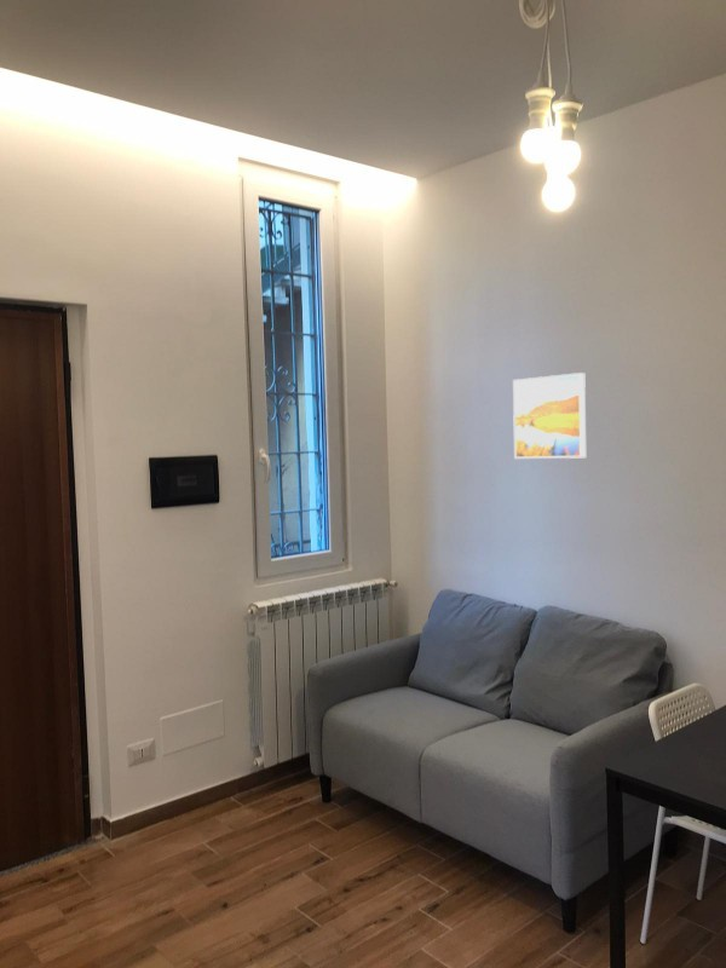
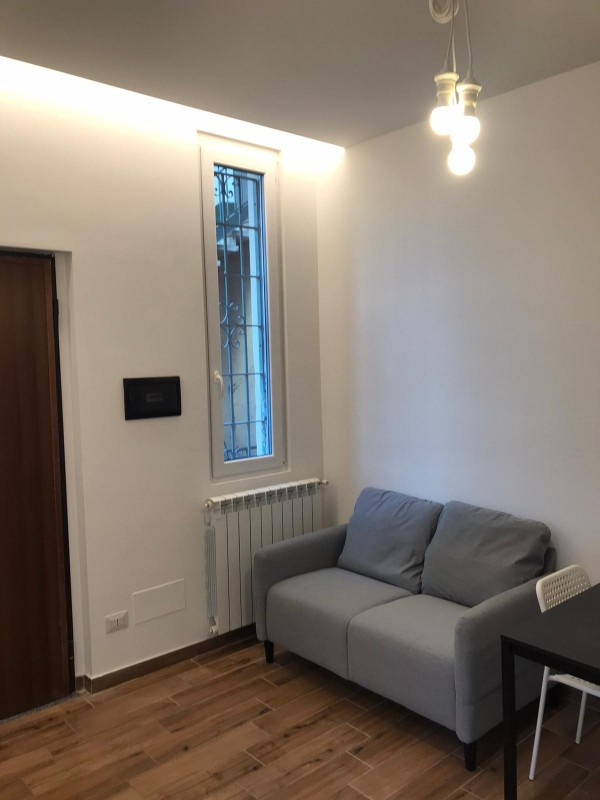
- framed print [512,371,587,460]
